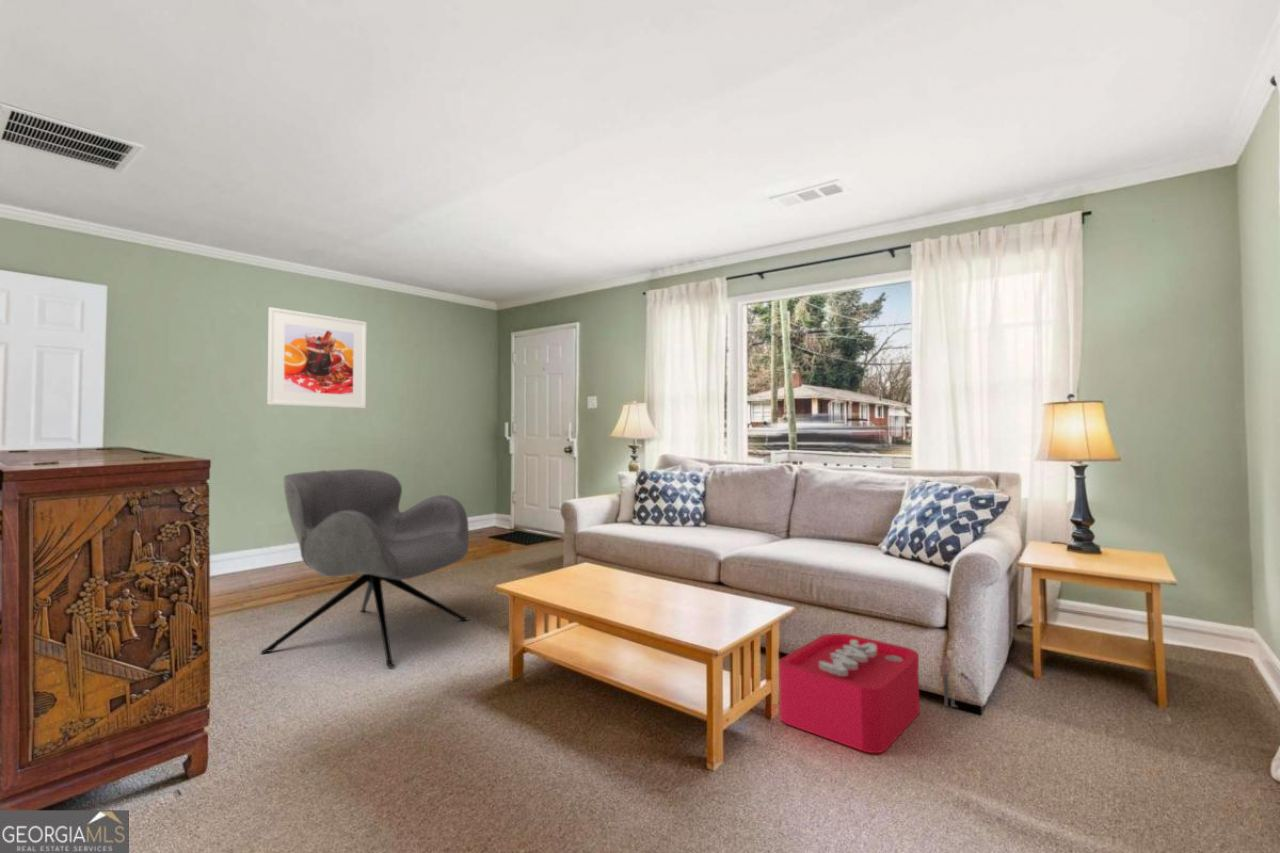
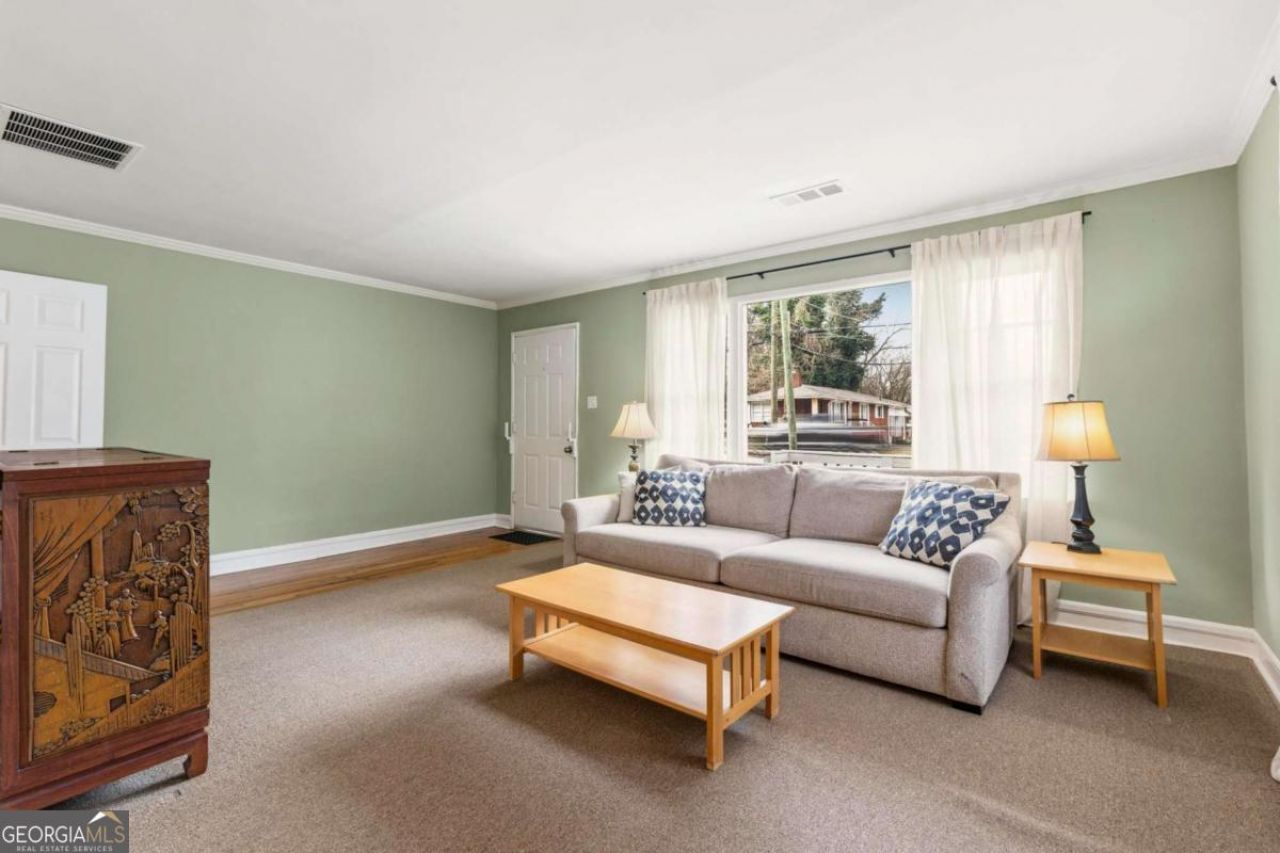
- storage bin [778,633,959,754]
- armchair [260,468,472,667]
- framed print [266,306,368,409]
